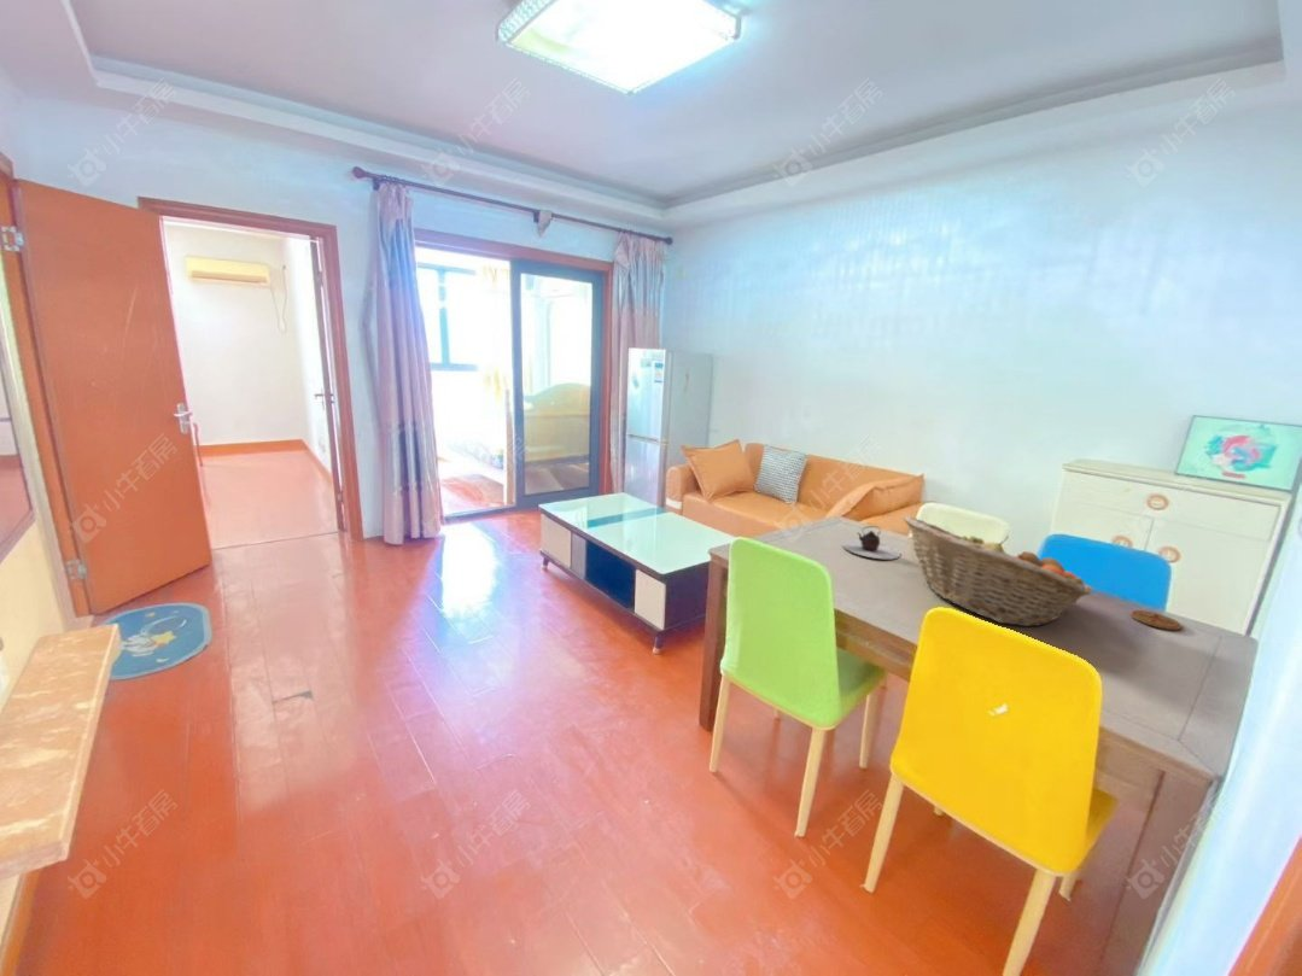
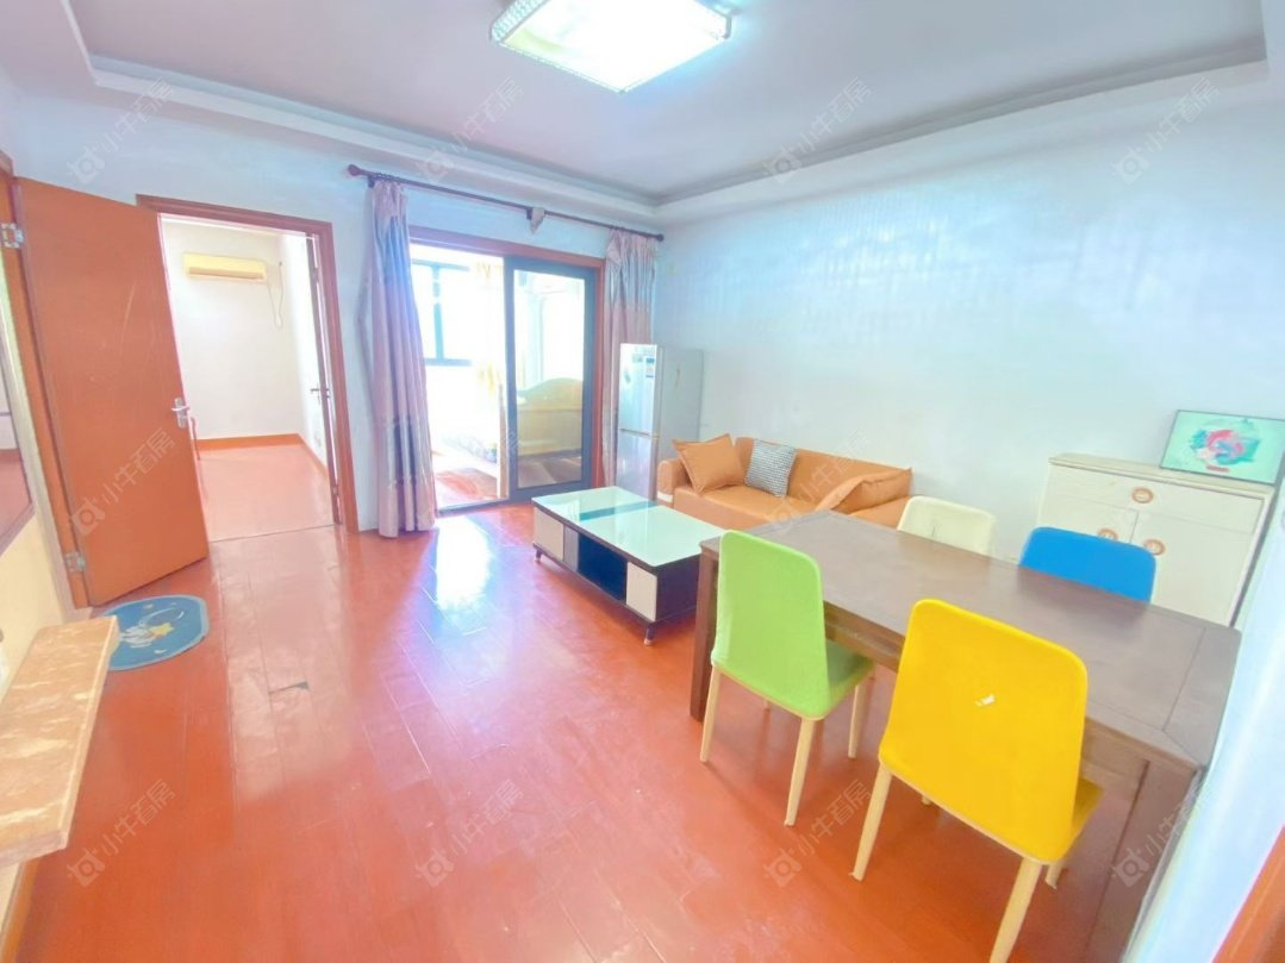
- fruit basket [903,515,1094,627]
- teapot [841,525,901,560]
- coaster [1129,609,1183,631]
